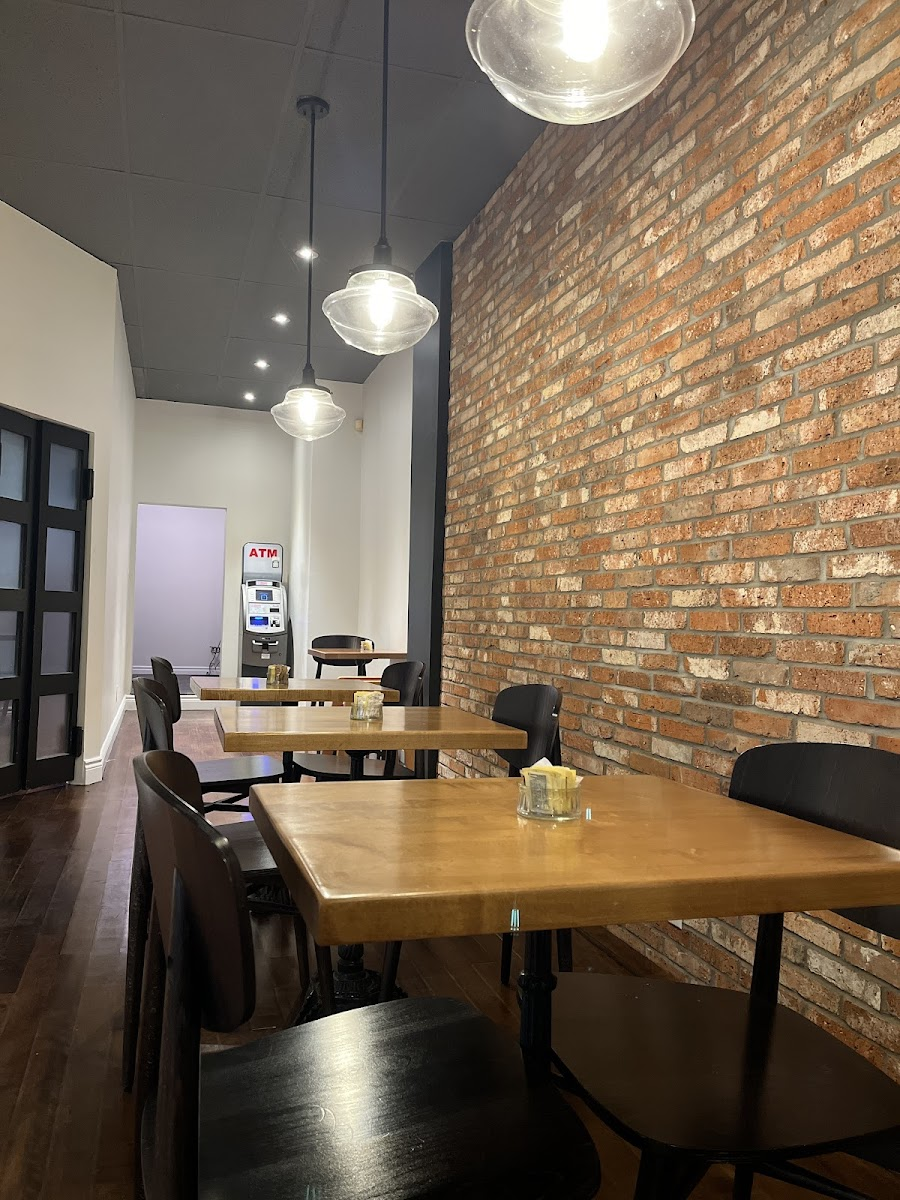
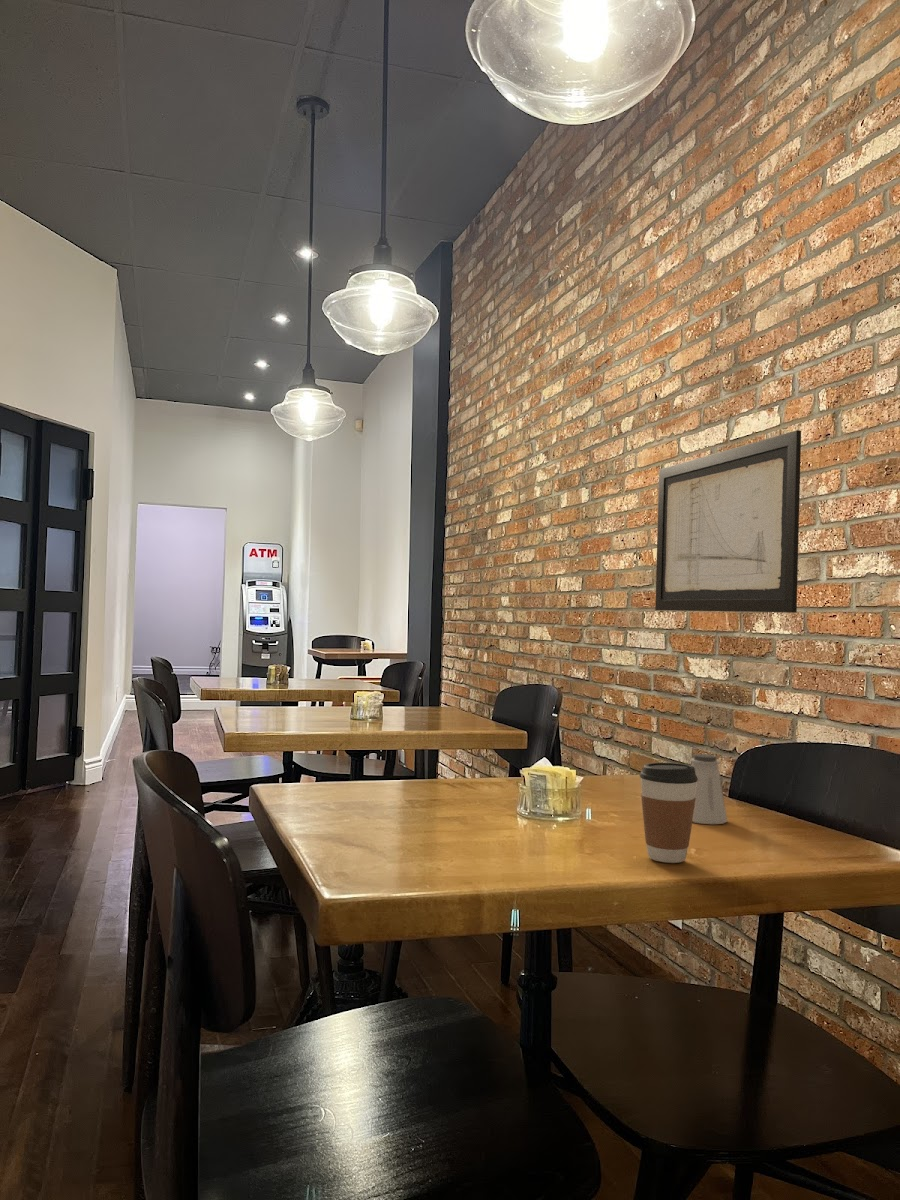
+ wall art [654,429,802,614]
+ coffee cup [639,762,698,864]
+ saltshaker [689,753,729,825]
